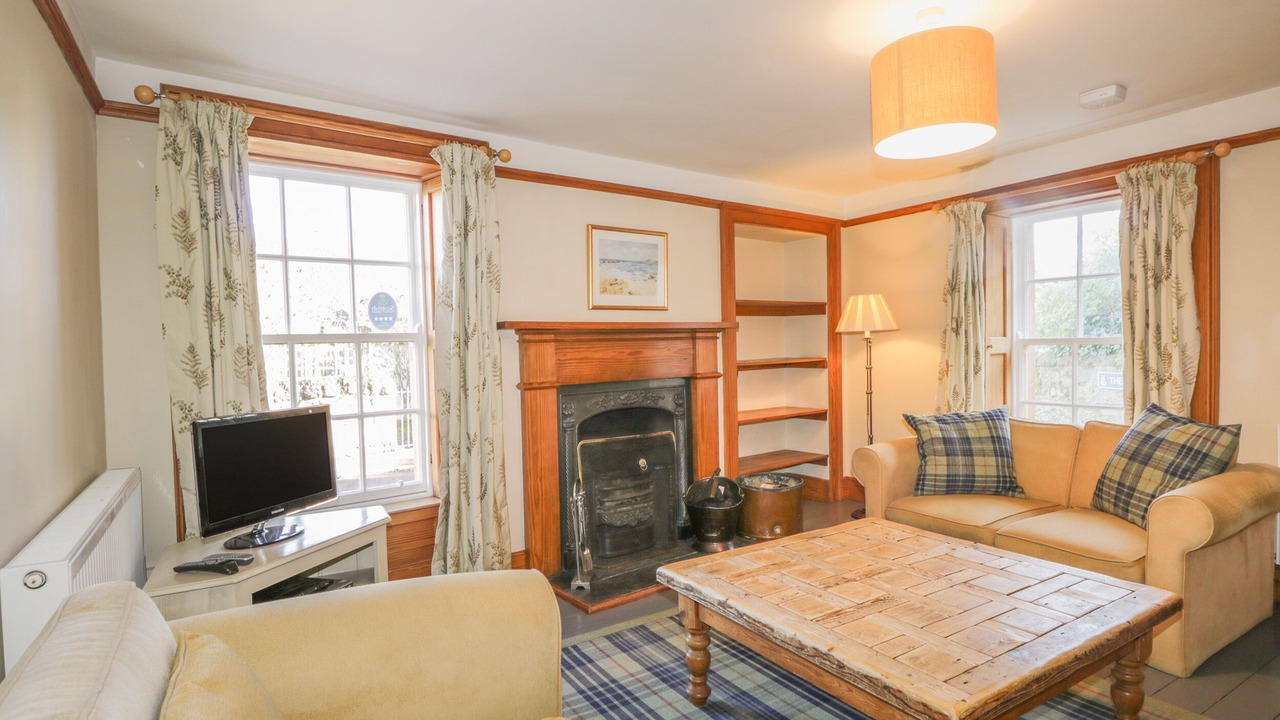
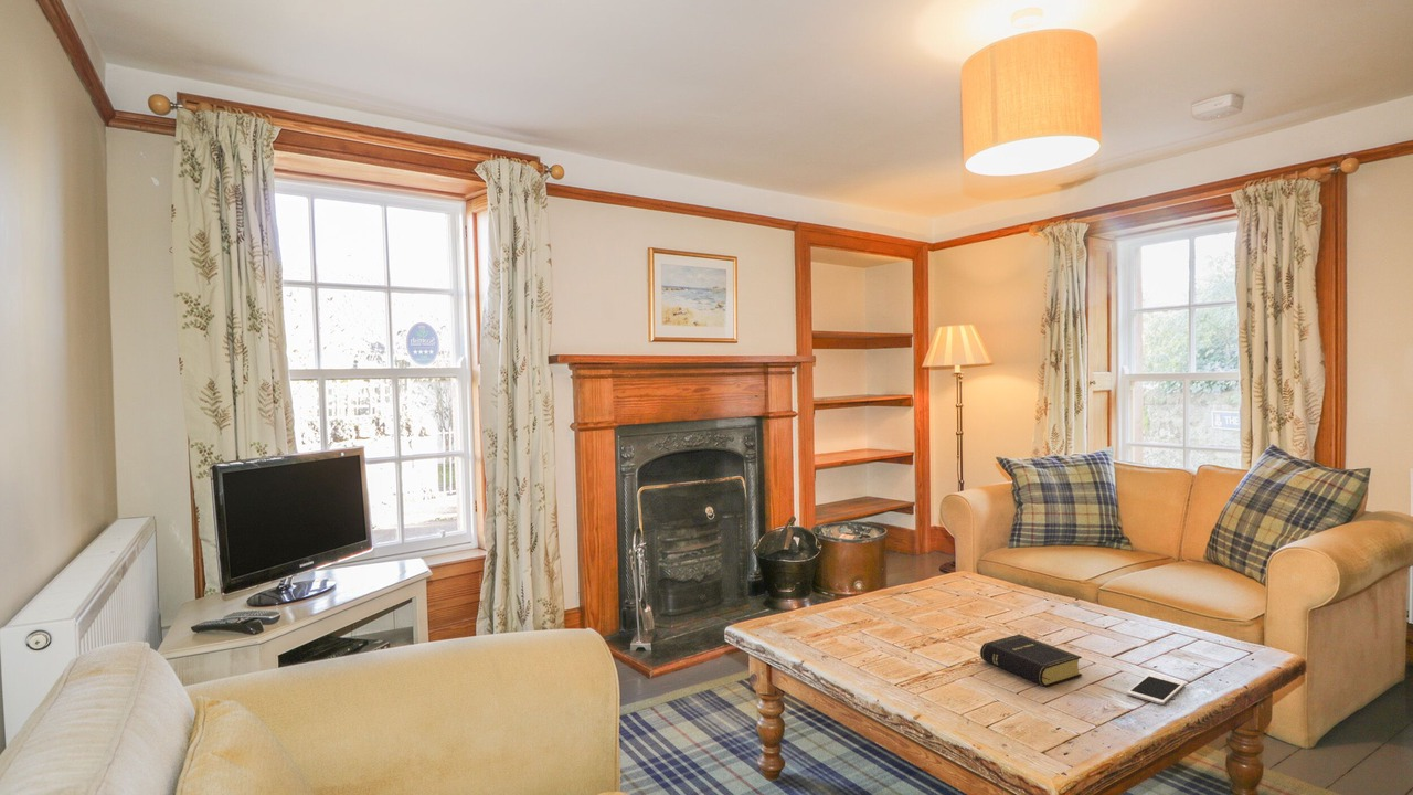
+ book [979,634,1083,688]
+ cell phone [1126,672,1187,706]
